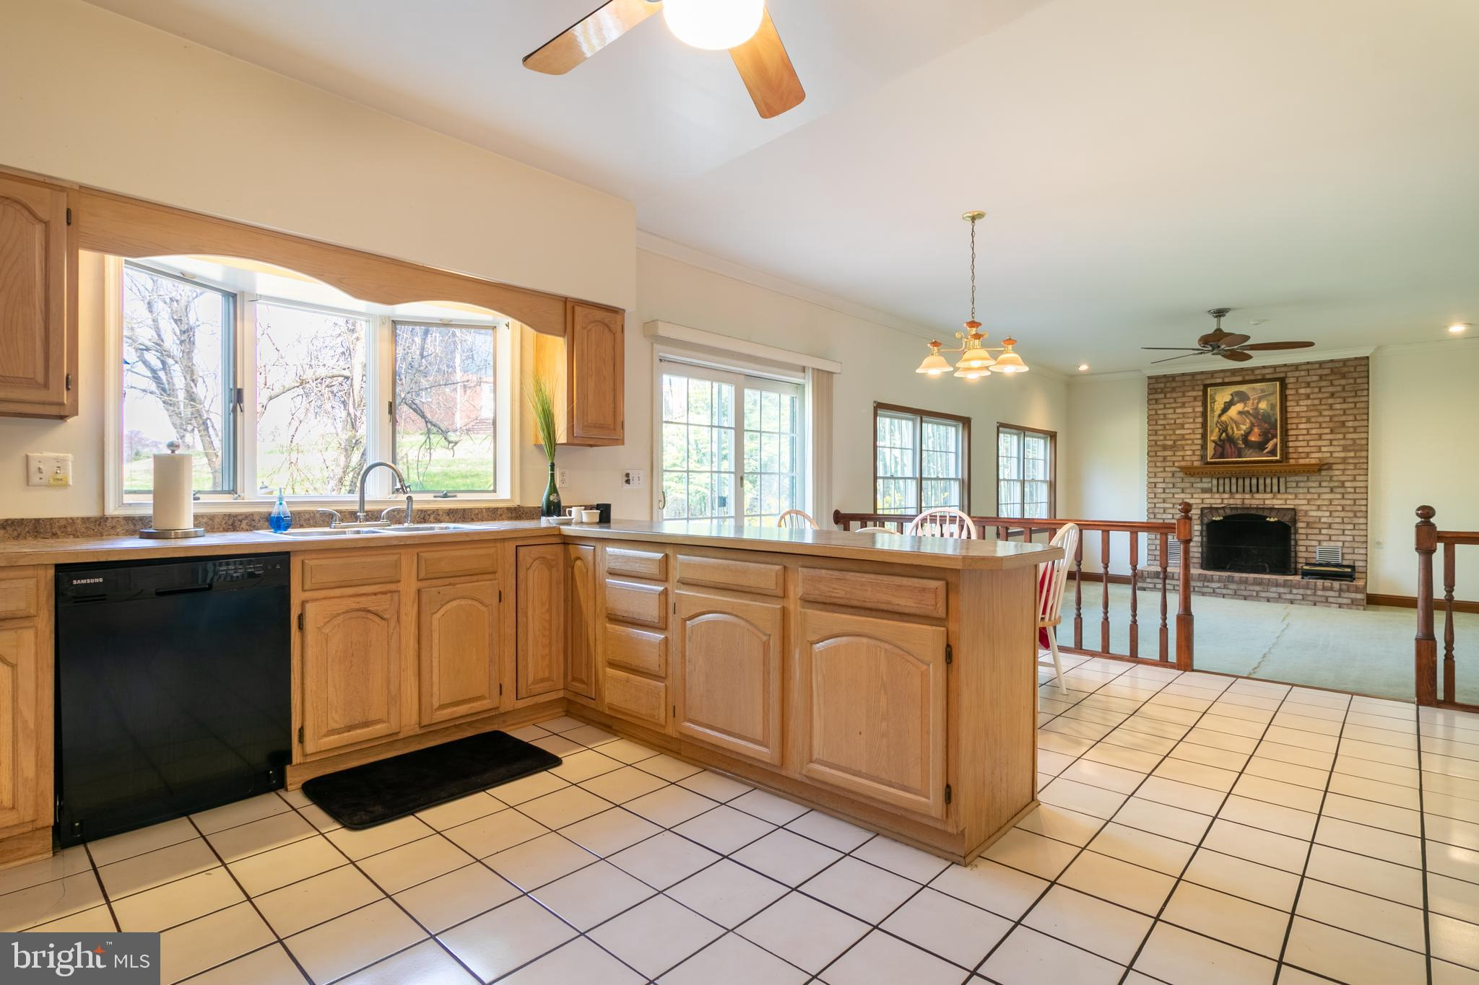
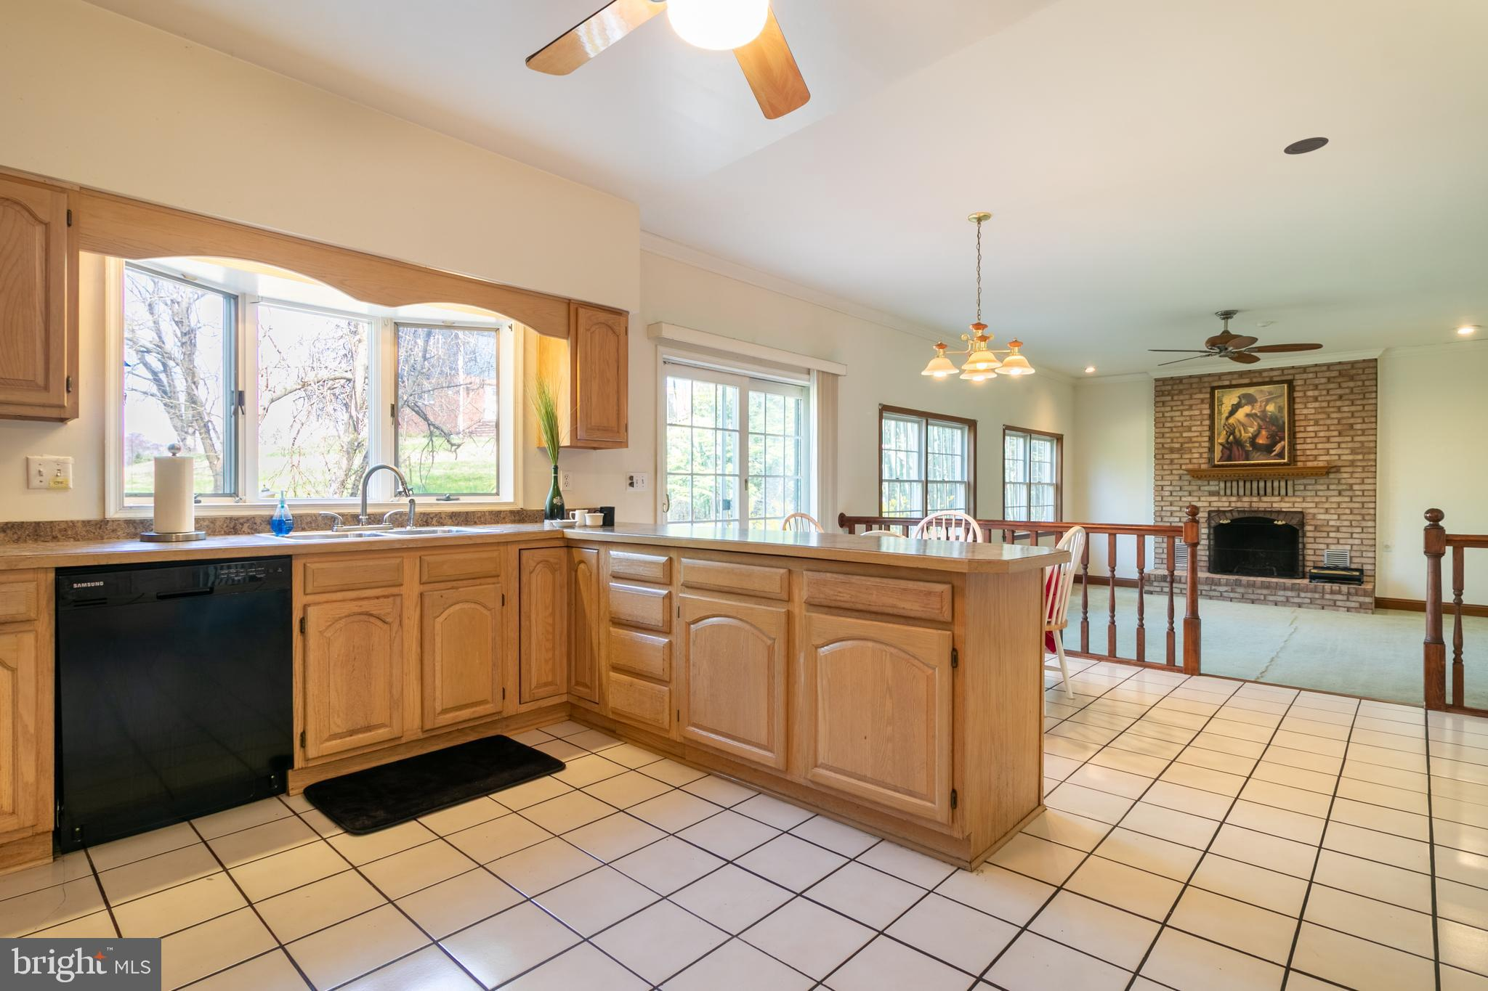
+ recessed light [1283,136,1330,155]
